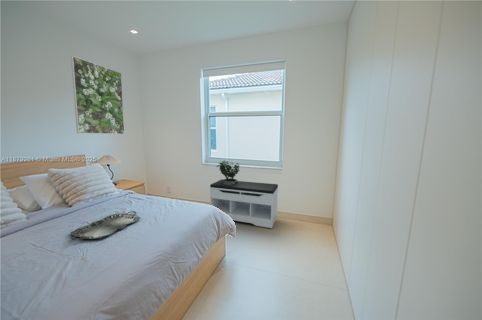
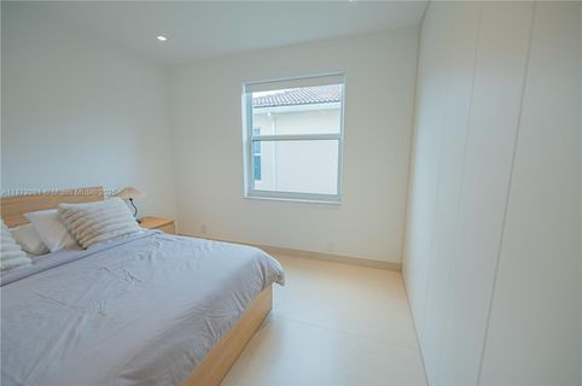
- serving tray [70,210,141,241]
- bench [209,178,279,229]
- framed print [70,55,125,135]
- potted plant [216,160,240,185]
